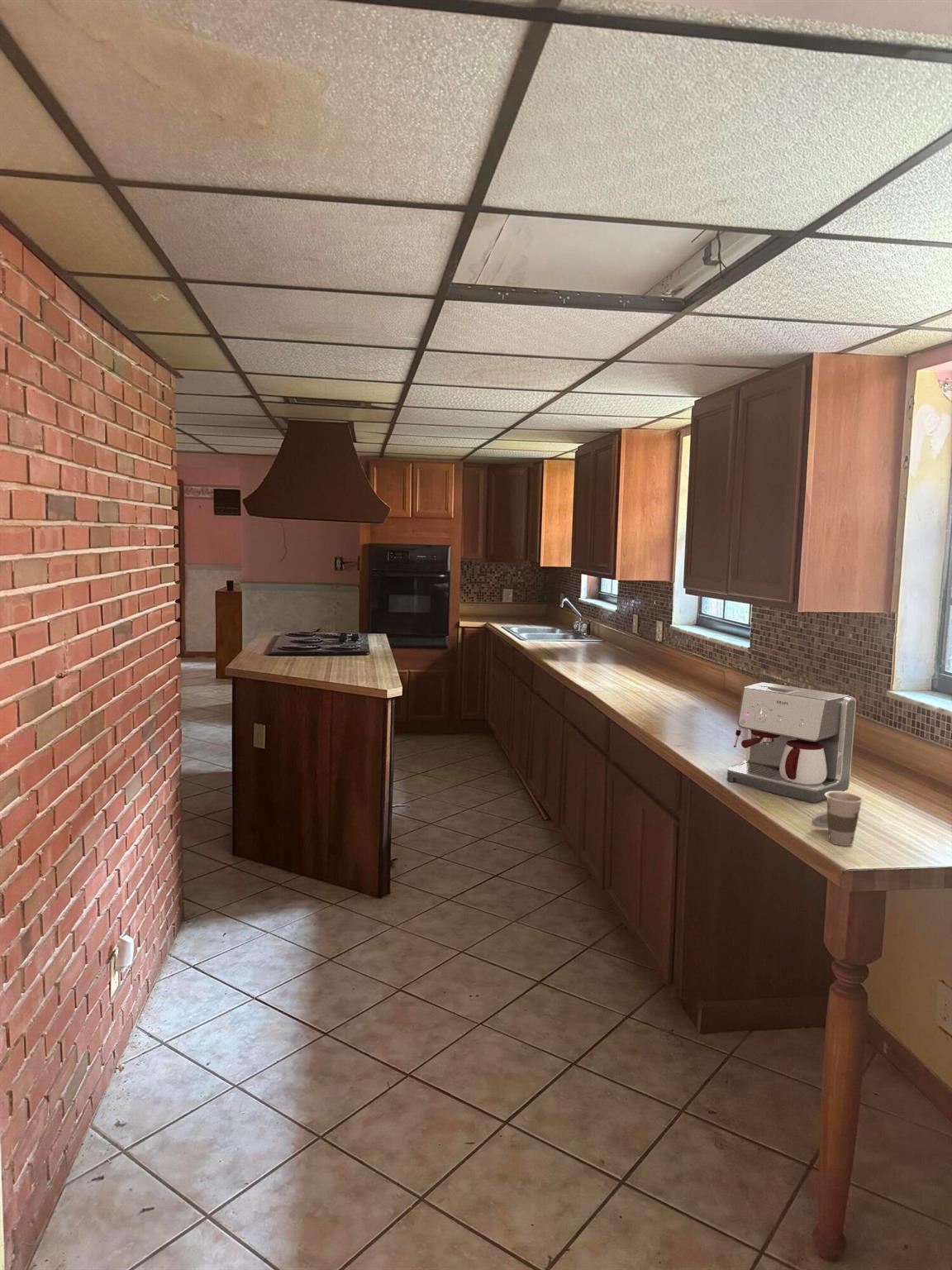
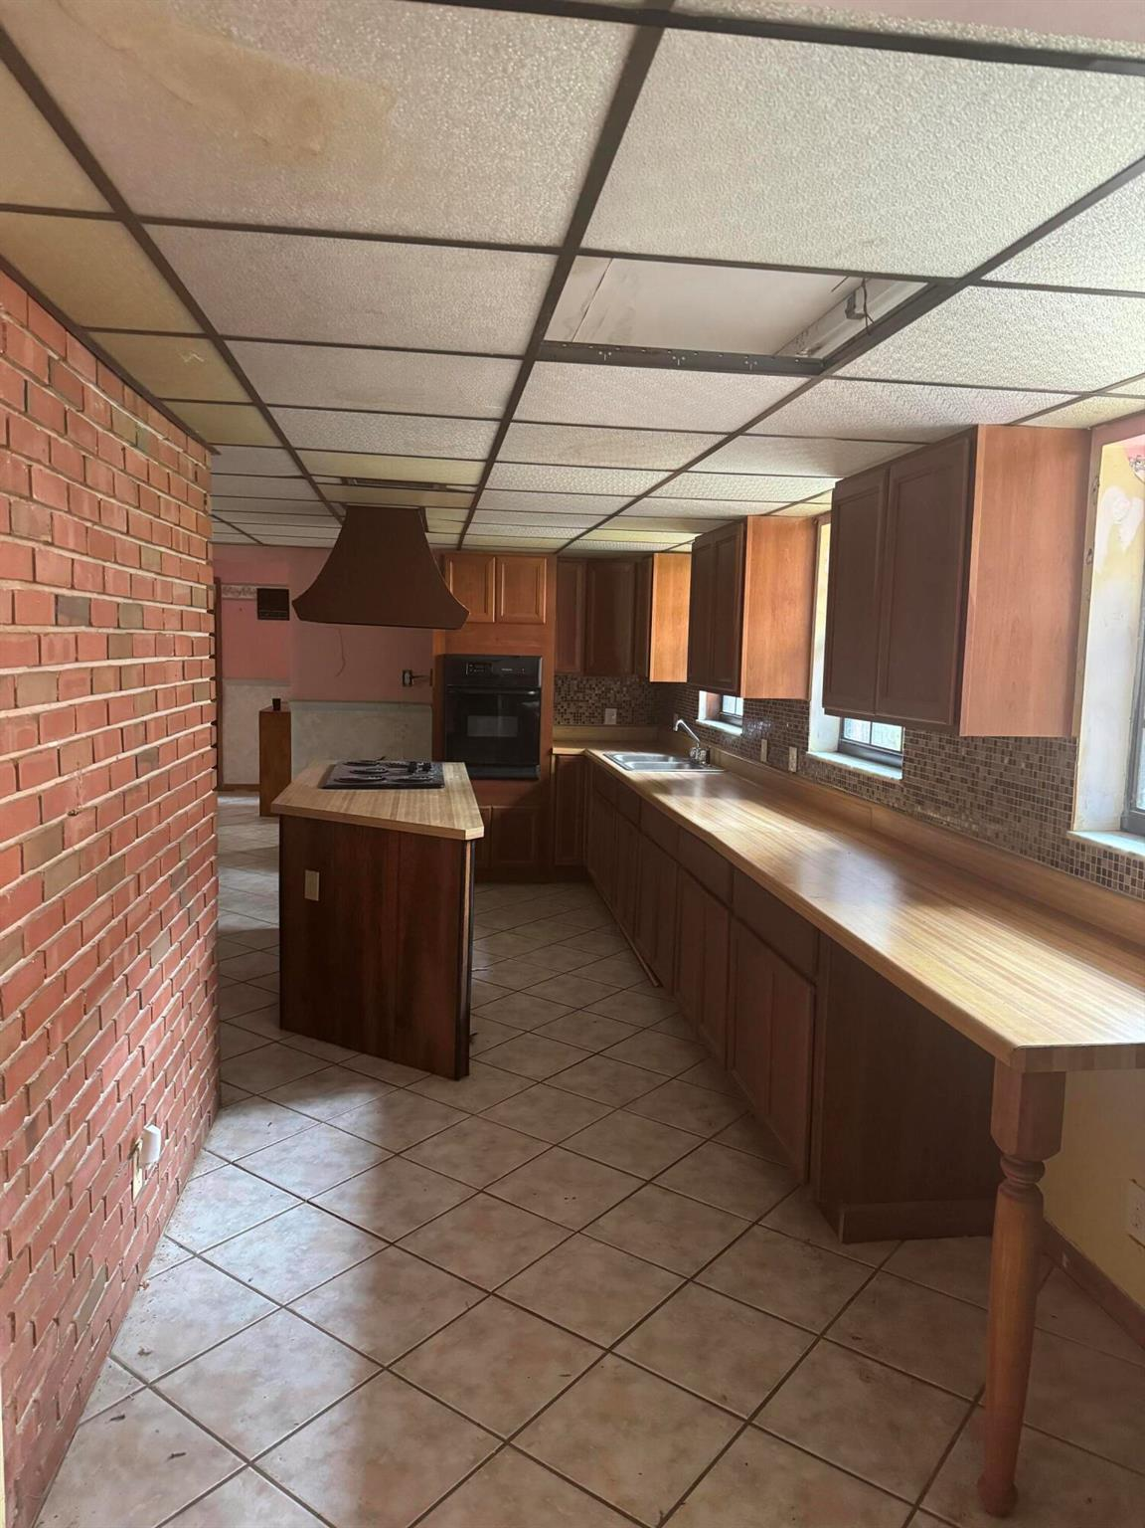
- cup [811,791,864,847]
- coffee maker [726,681,857,804]
